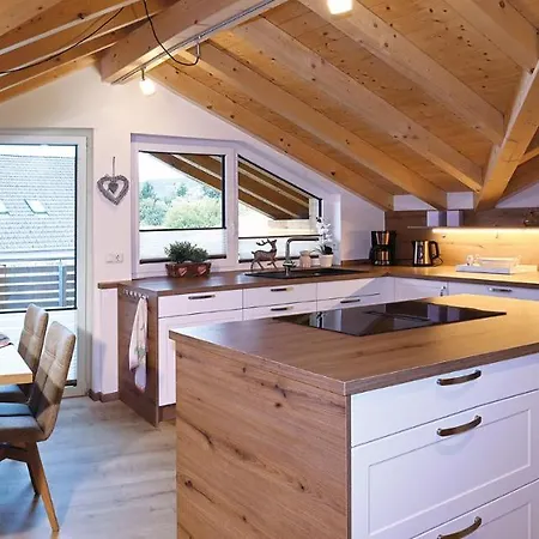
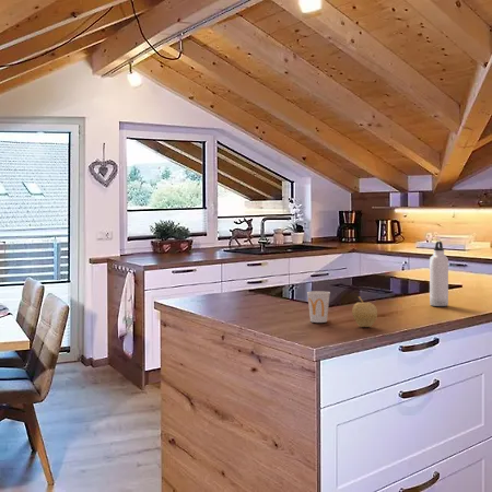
+ fruit [351,295,378,328]
+ water bottle [429,241,449,307]
+ cup [306,290,331,324]
